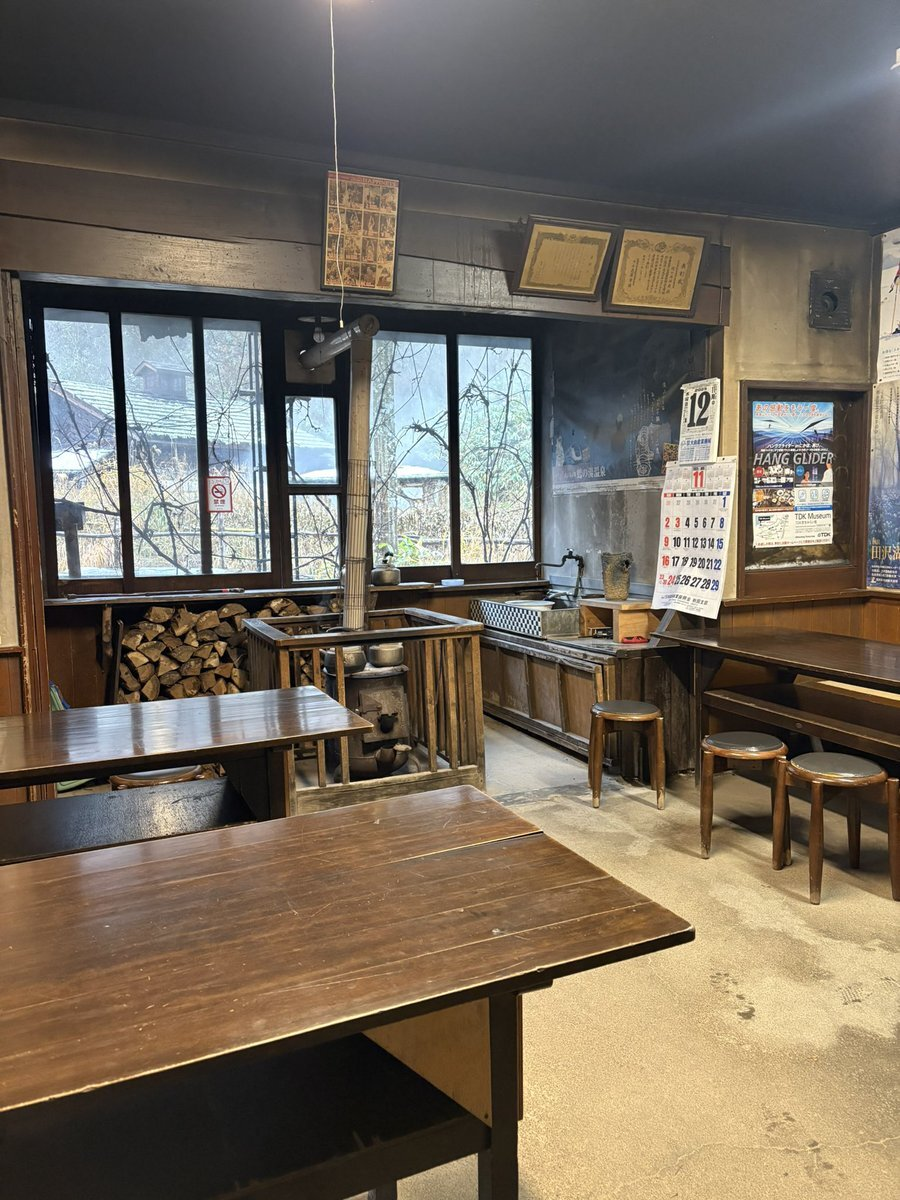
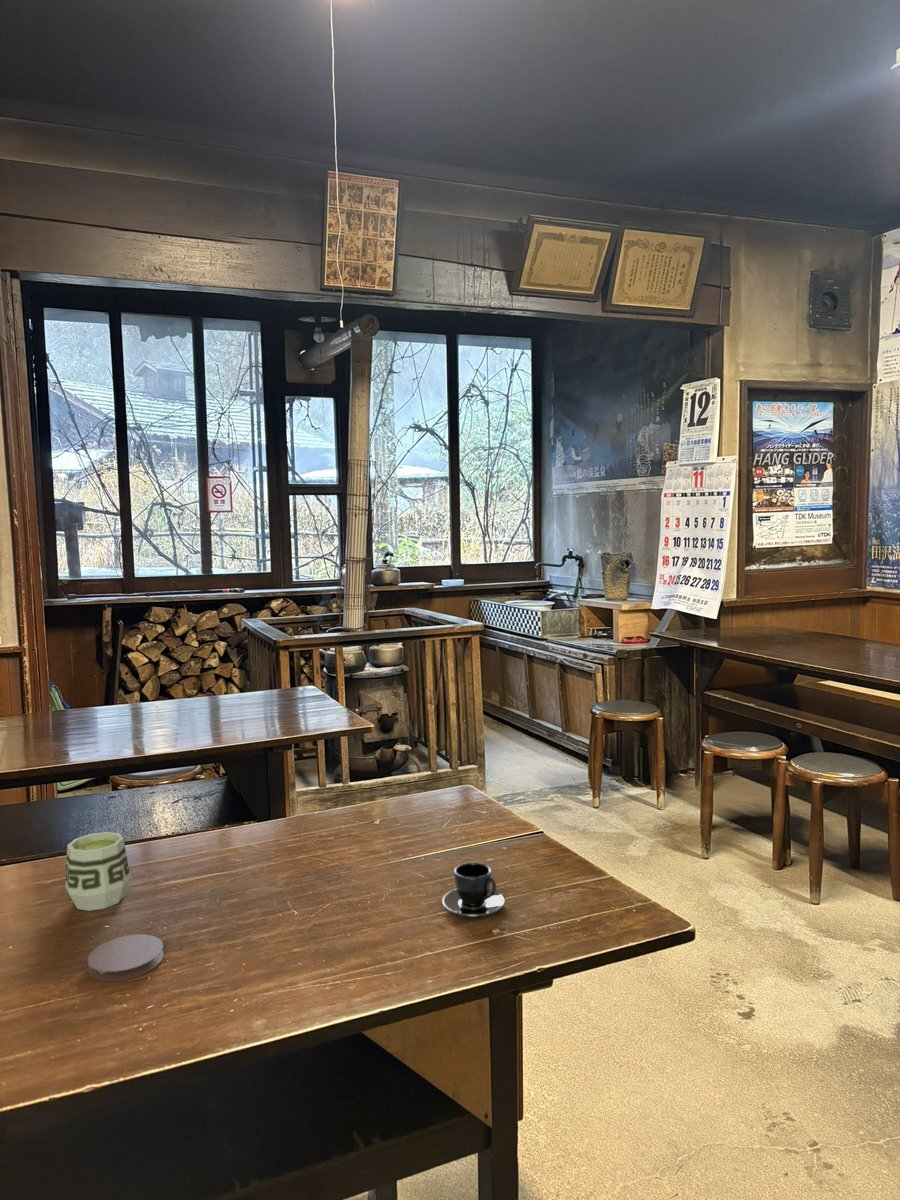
+ teacup [441,862,506,918]
+ coaster [87,933,165,982]
+ cup [64,831,132,912]
